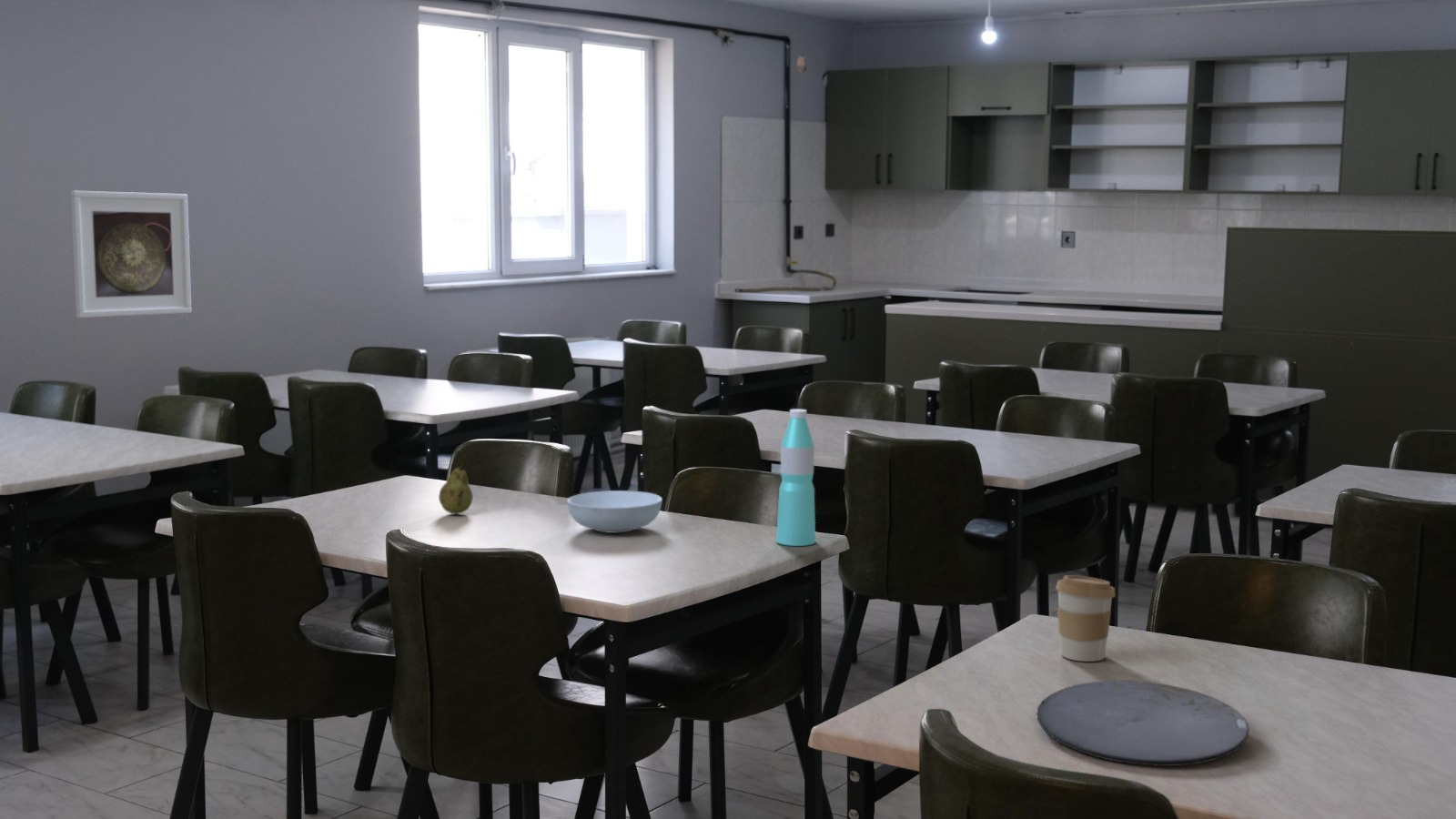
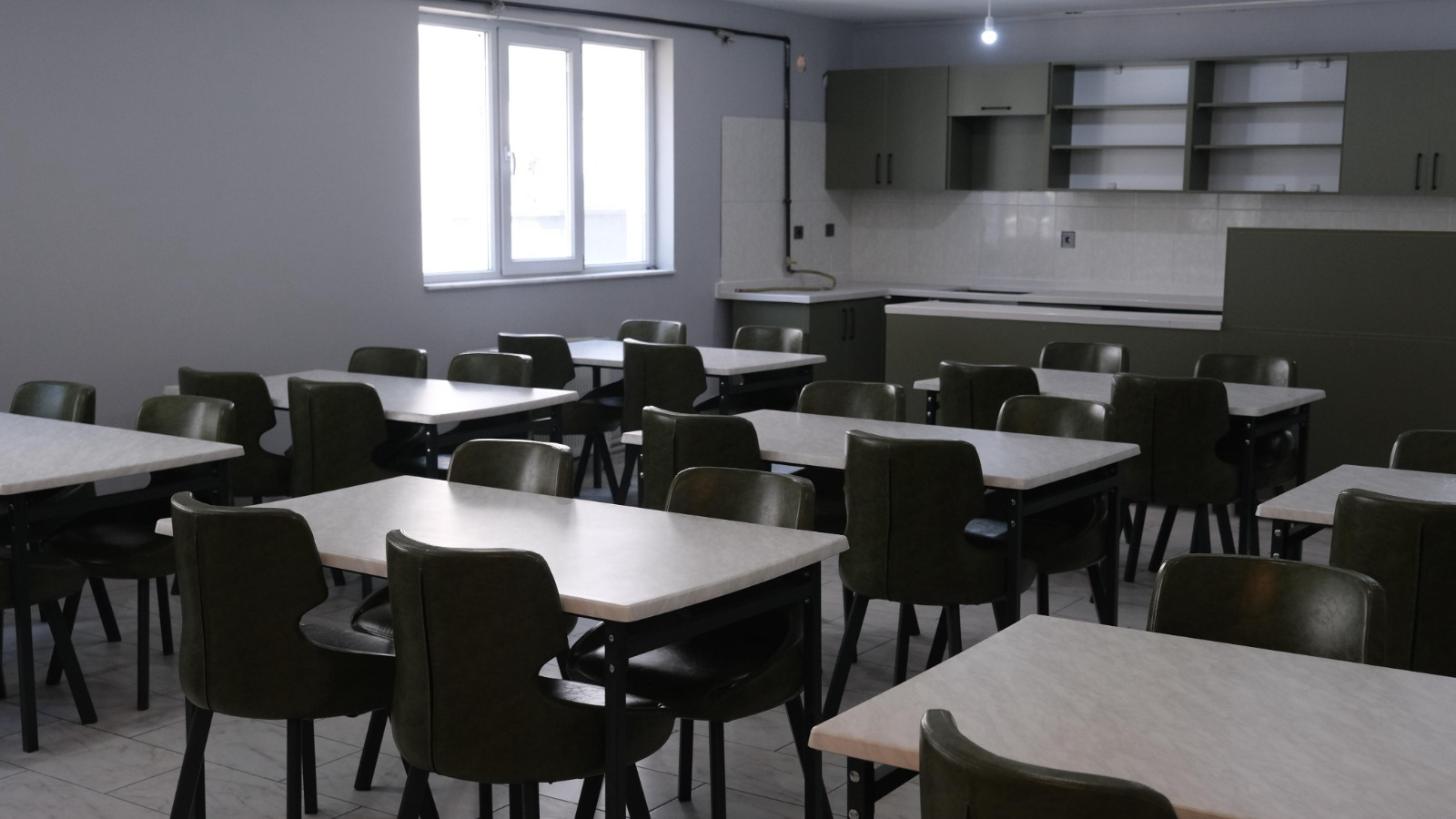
- coffee cup [1055,574,1117,662]
- plate [1036,680,1250,767]
- serving bowl [566,490,663,534]
- water bottle [775,409,816,547]
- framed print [70,190,192,319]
- fruit [438,462,474,515]
